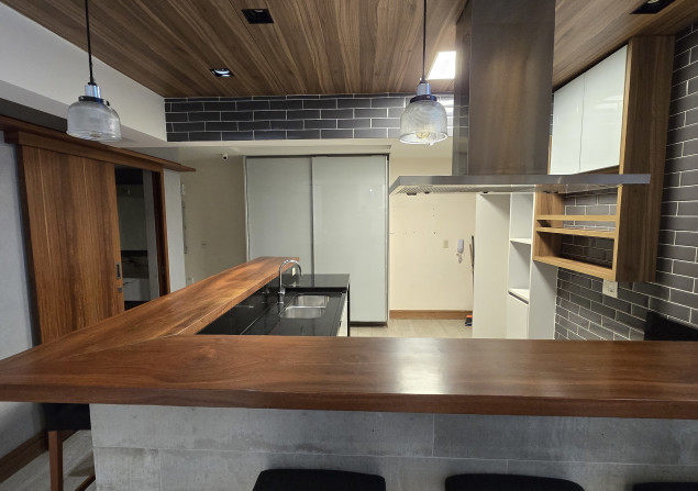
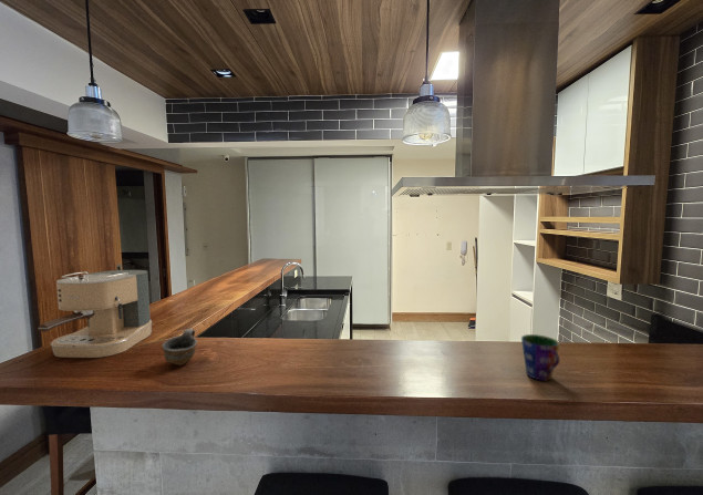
+ coffee maker [37,269,153,359]
+ cup [520,333,561,382]
+ cup [161,328,198,367]
